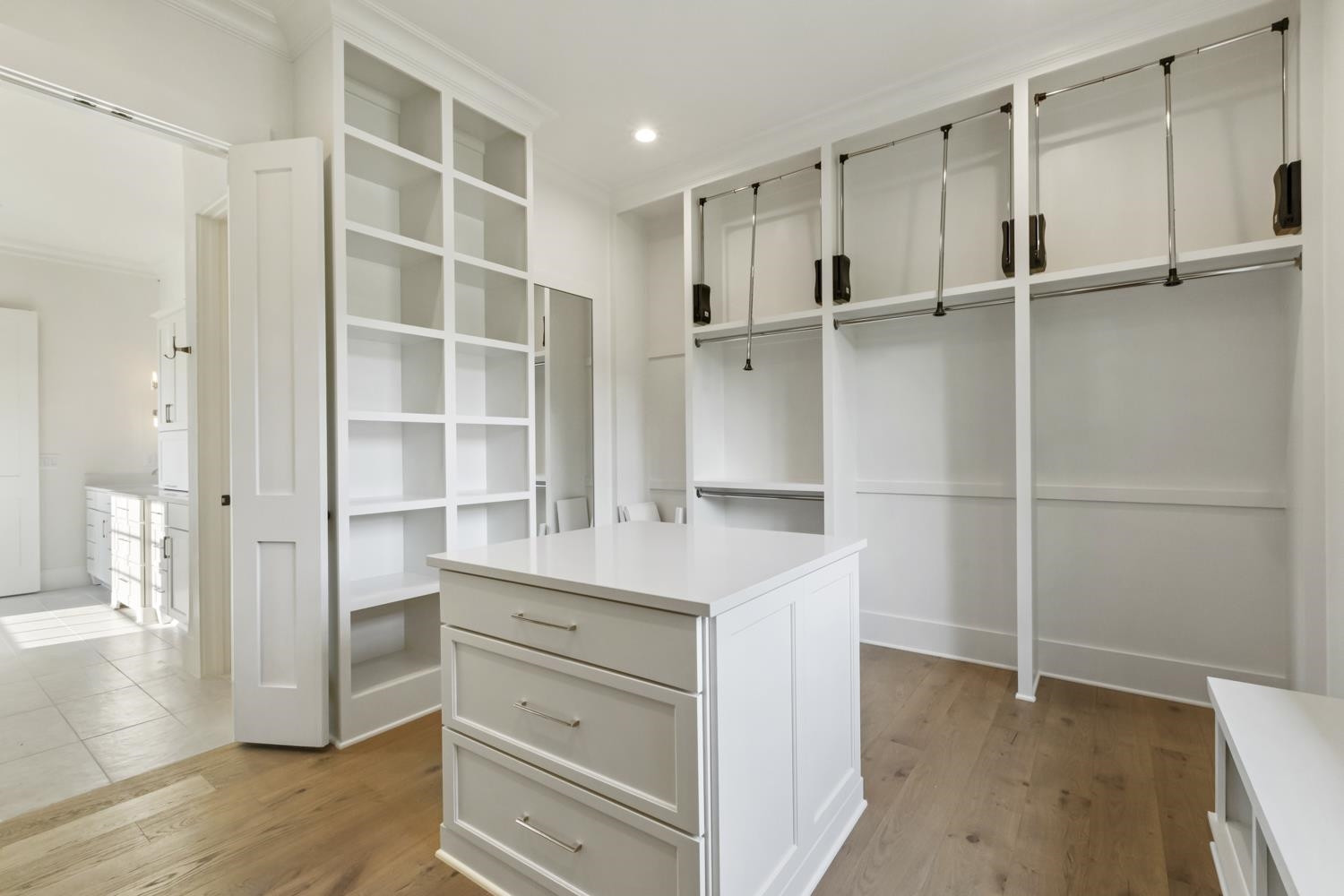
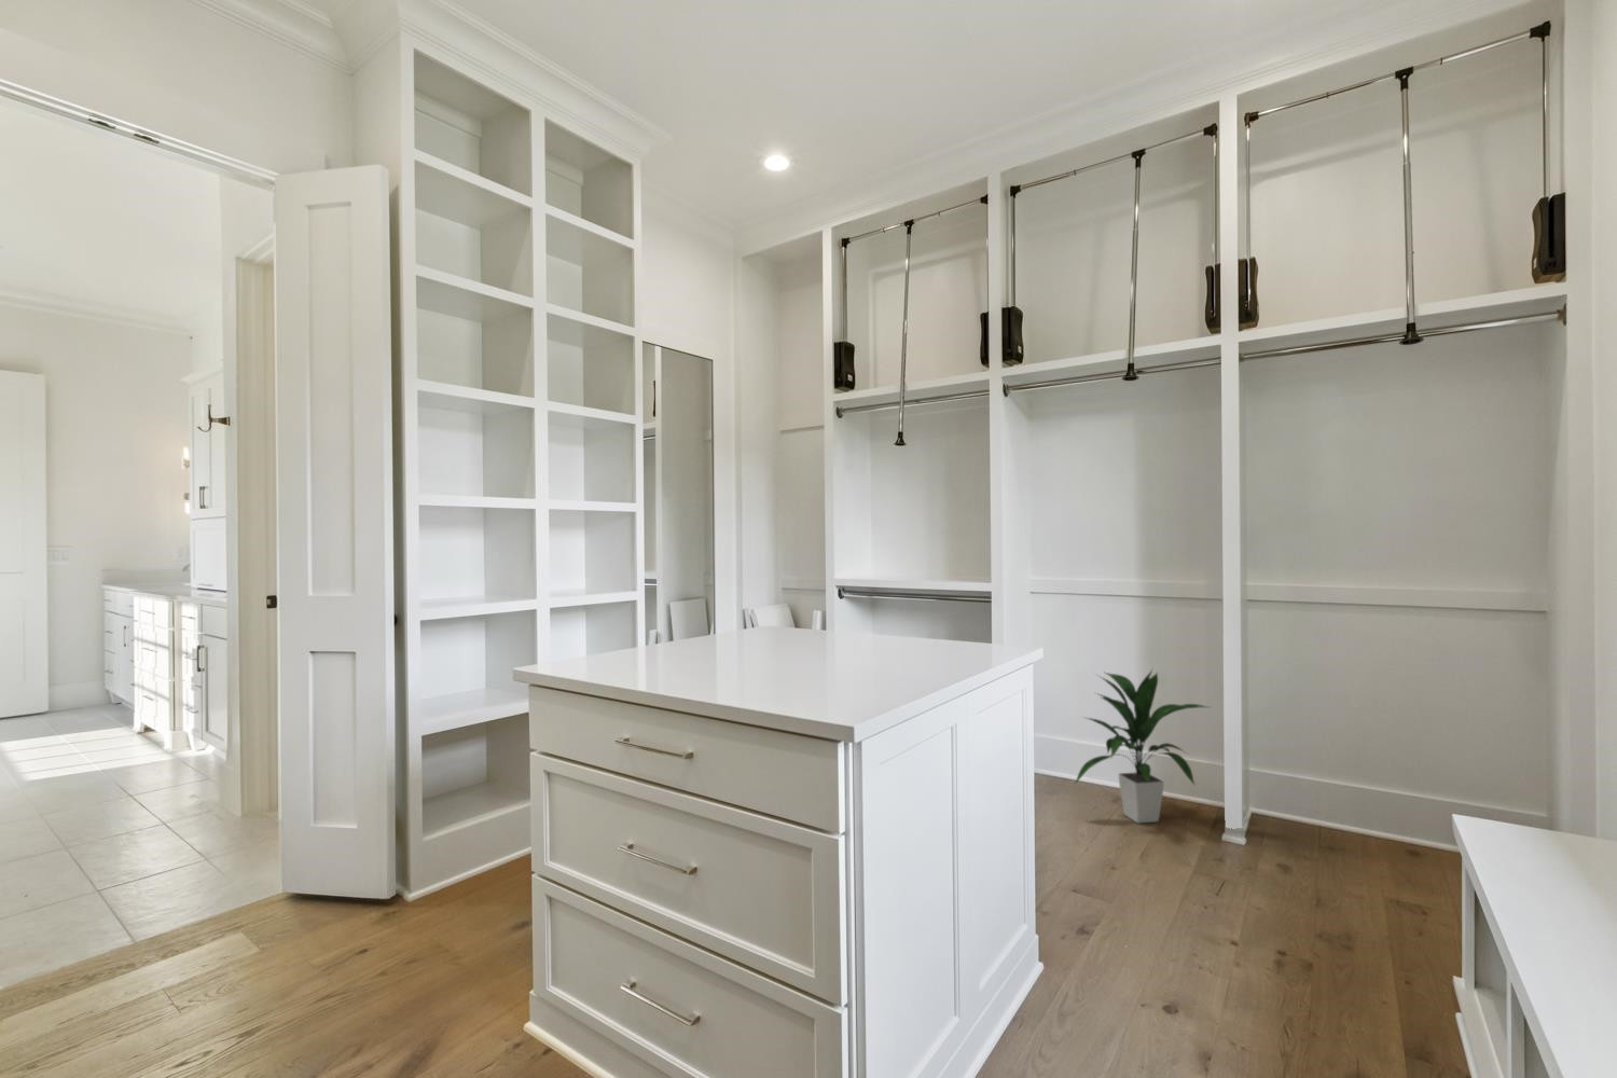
+ indoor plant [1073,667,1210,824]
